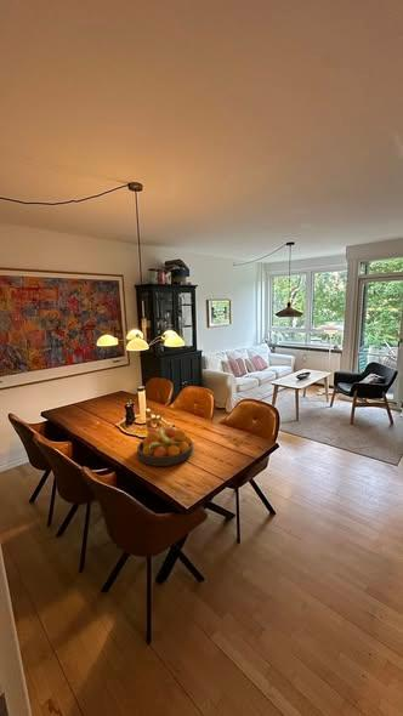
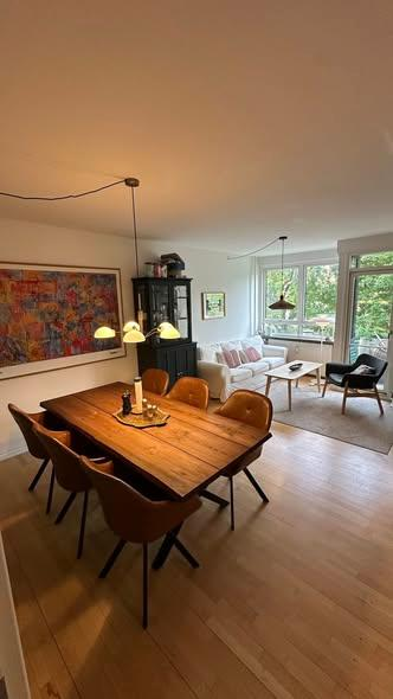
- fruit bowl [136,426,194,467]
